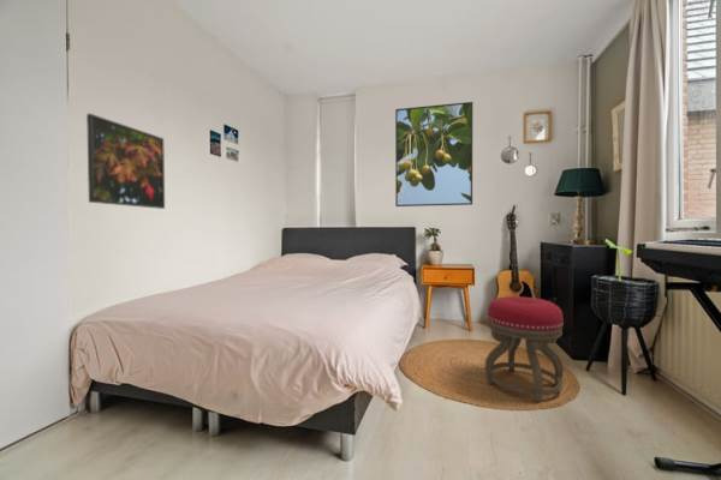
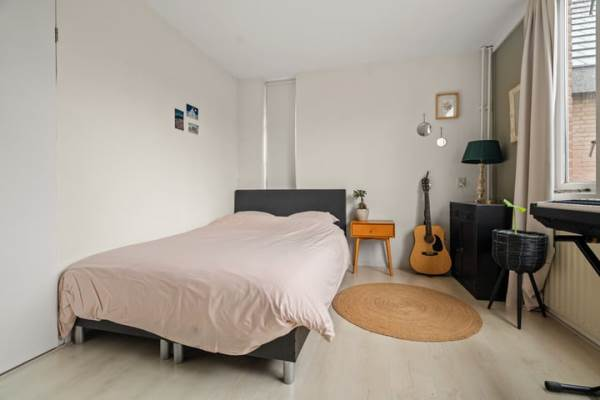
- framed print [394,101,473,208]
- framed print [85,113,166,210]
- stool [484,295,565,403]
